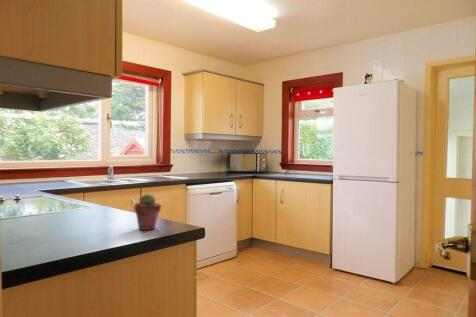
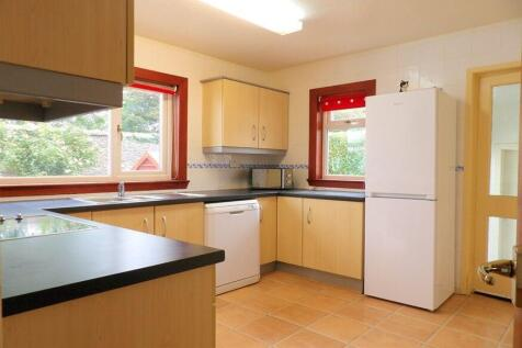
- potted succulent [133,193,162,231]
